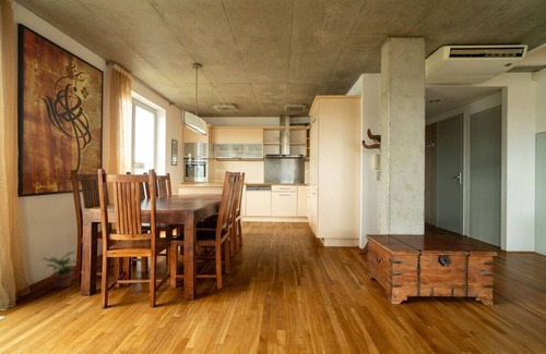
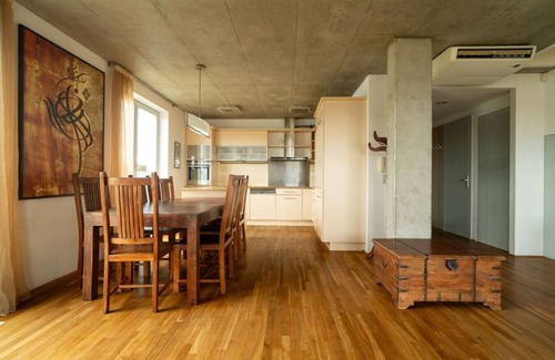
- potted plant [40,251,79,289]
